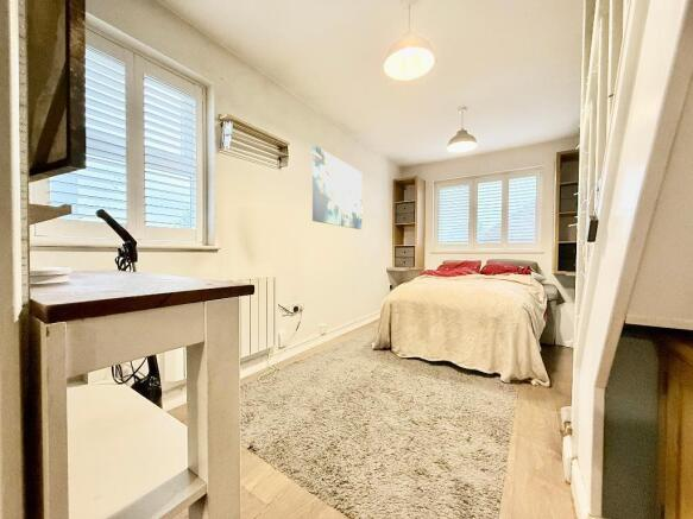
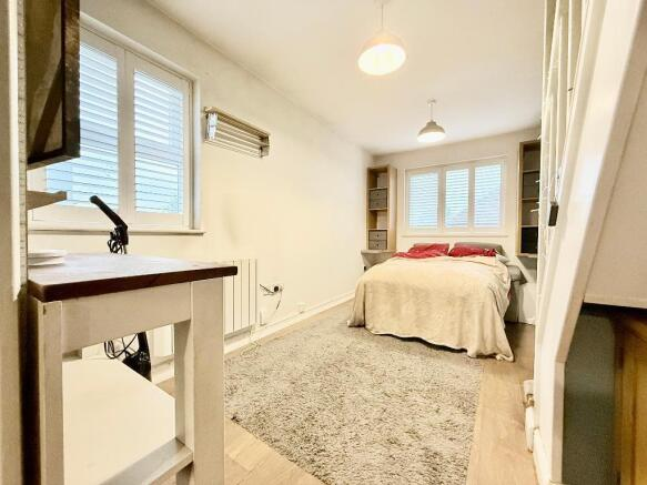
- wall art [311,145,364,230]
